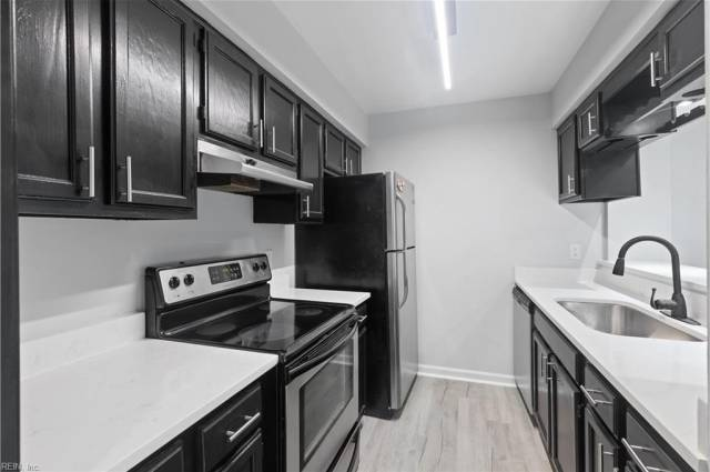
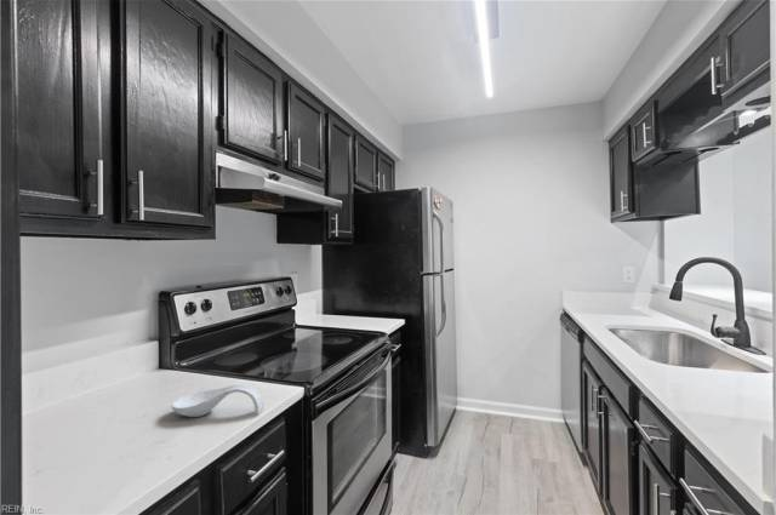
+ spoon rest [170,383,266,418]
